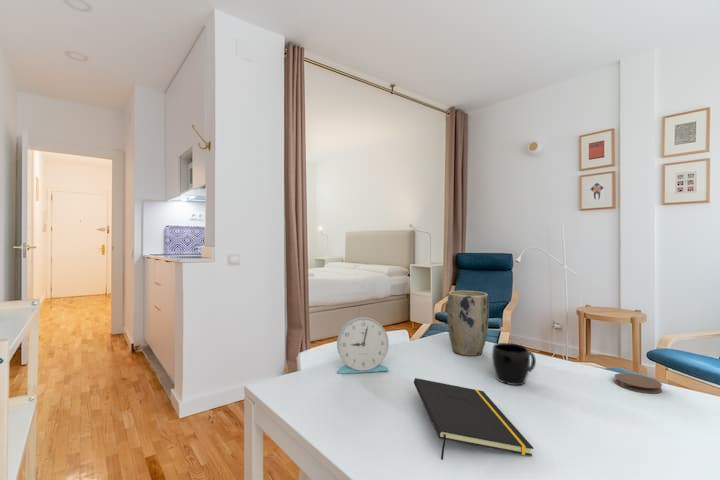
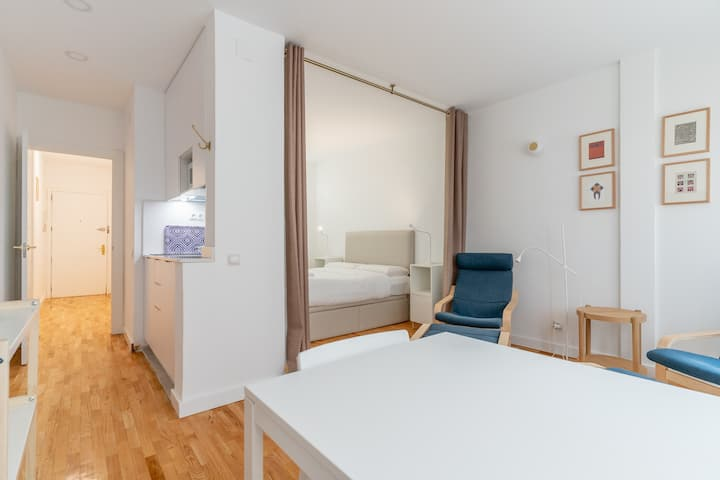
- coaster [613,372,663,394]
- notepad [413,377,535,461]
- alarm clock [336,316,390,375]
- mug [491,342,537,386]
- plant pot [446,290,490,357]
